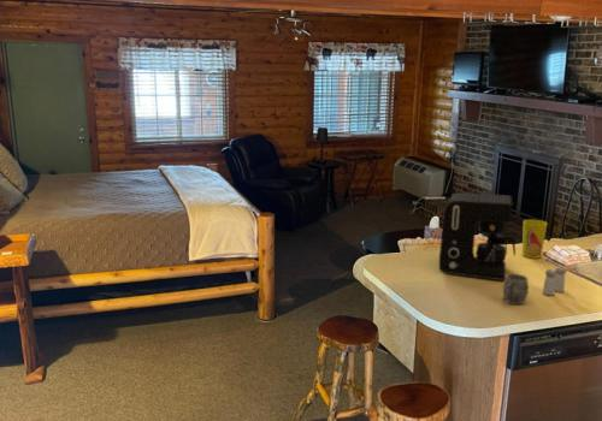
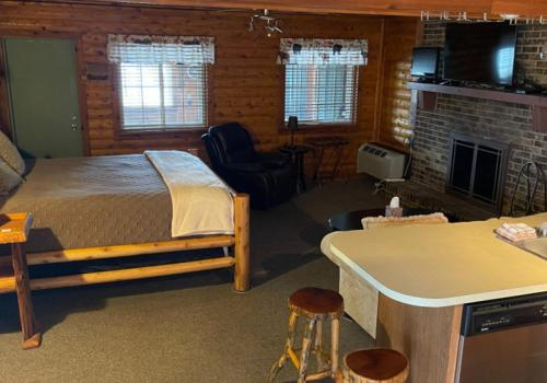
- mug [502,273,530,306]
- salt and pepper shaker [542,266,567,297]
- coffee maker [438,191,517,281]
- cup [521,219,548,260]
